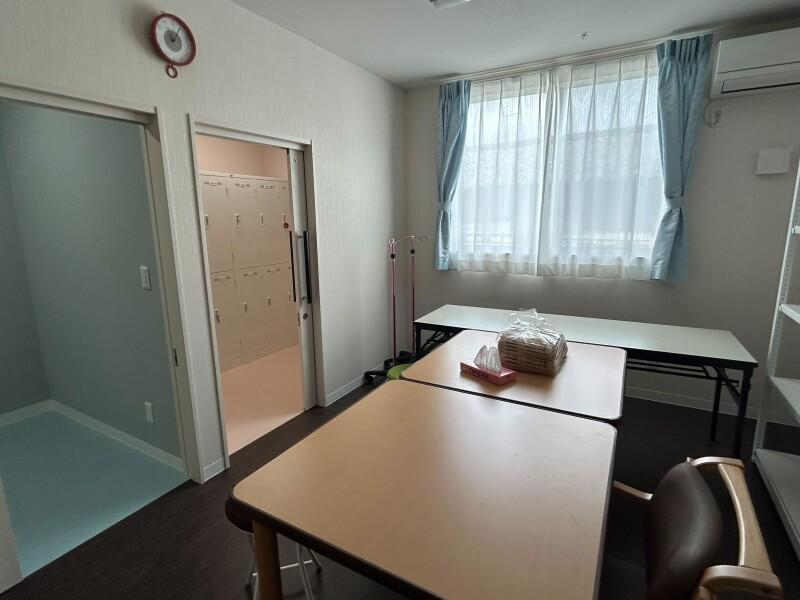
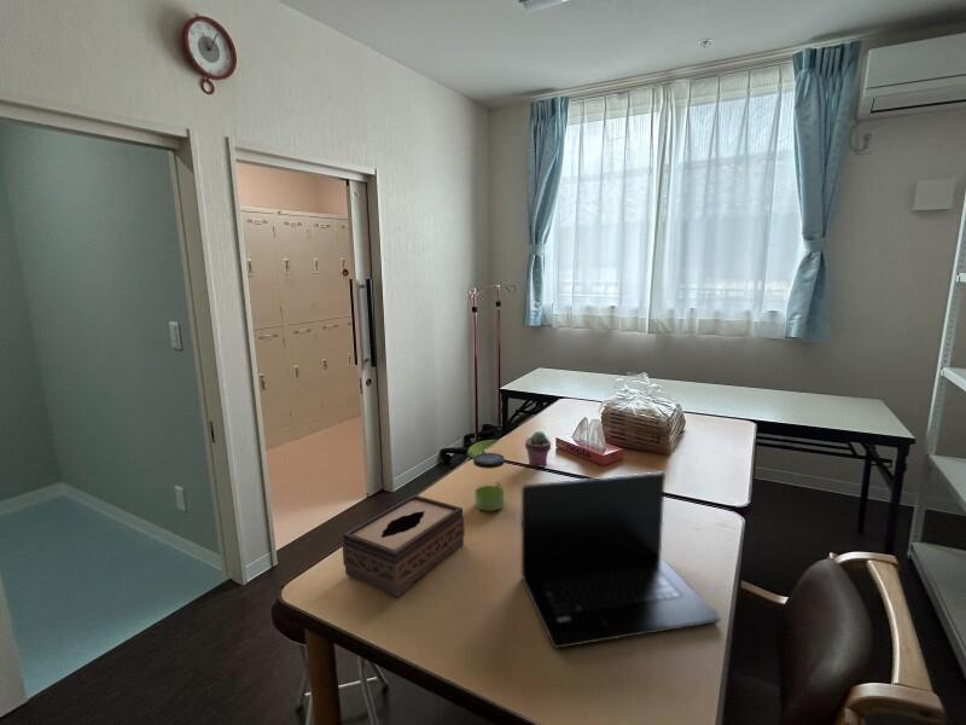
+ potted succulent [524,430,552,468]
+ jar [472,452,506,512]
+ tissue box [342,494,466,597]
+ laptop [520,471,722,649]
